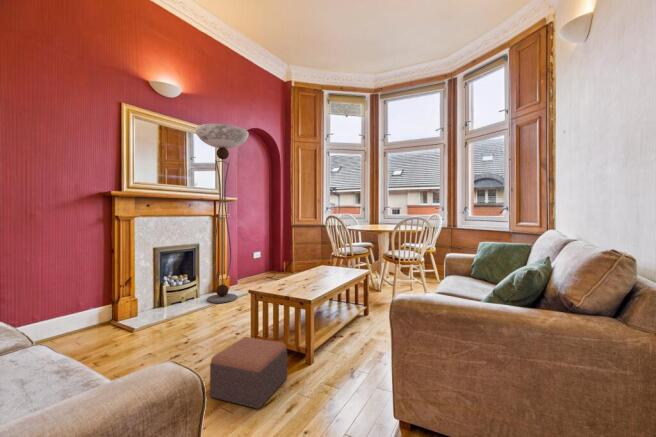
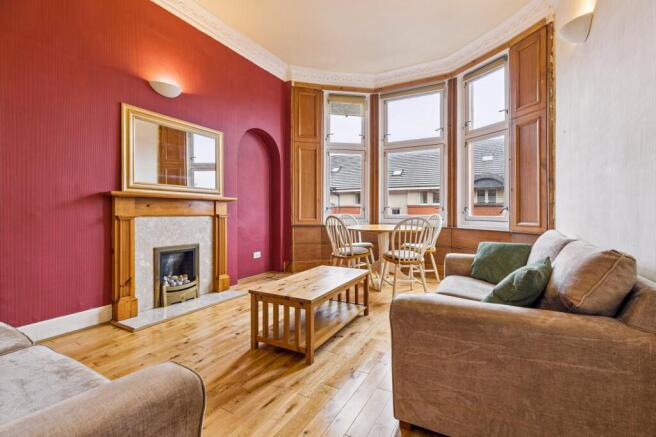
- floor lamp [194,123,250,304]
- footstool [209,336,288,410]
